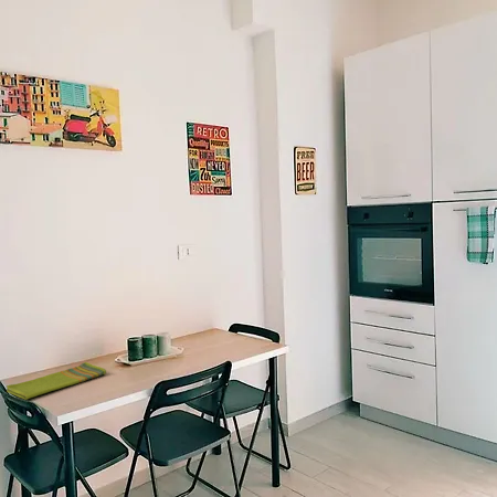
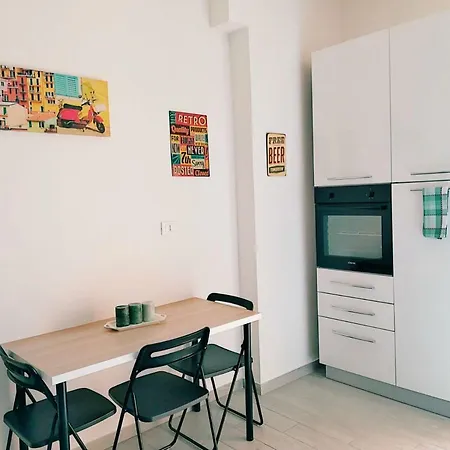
- dish towel [6,361,107,401]
